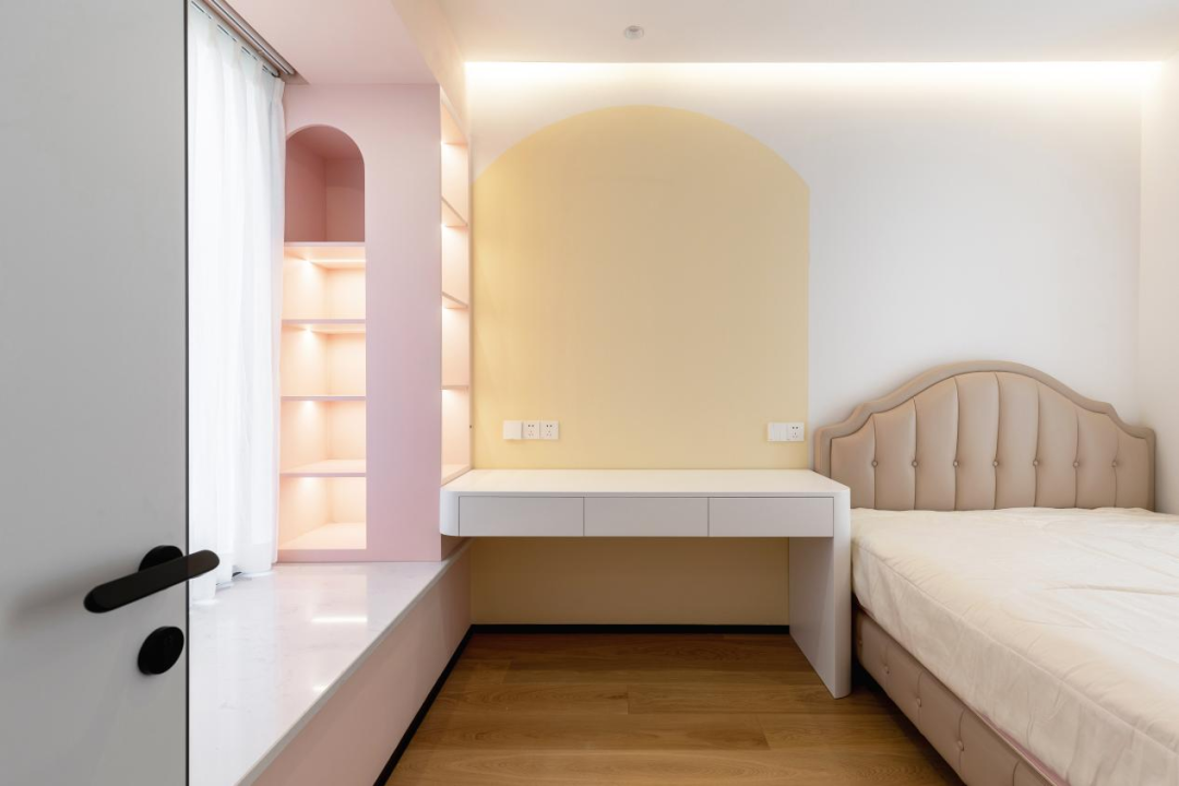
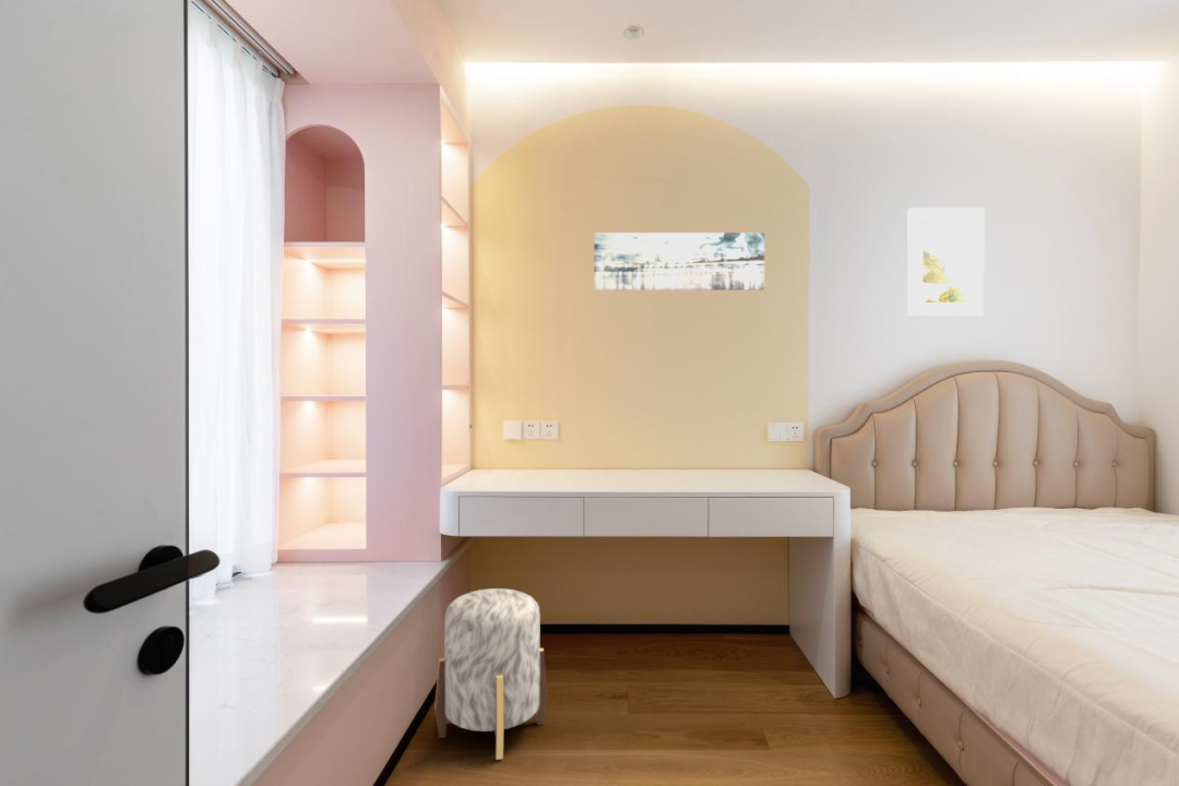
+ wall art [593,231,765,291]
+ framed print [906,206,985,318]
+ stool [433,587,549,761]
